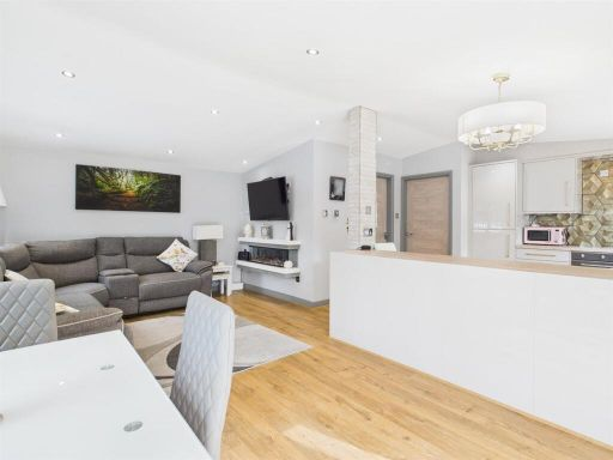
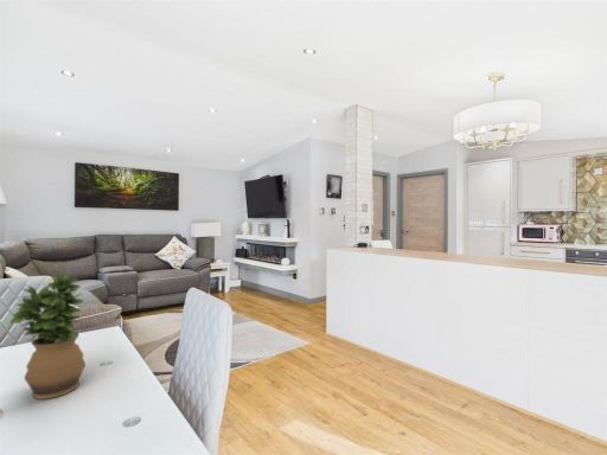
+ potted plant [8,273,87,400]
